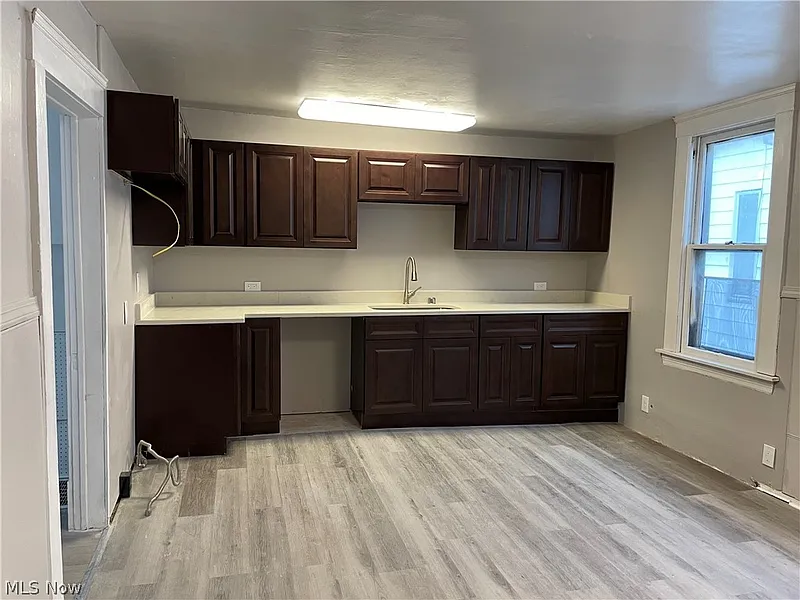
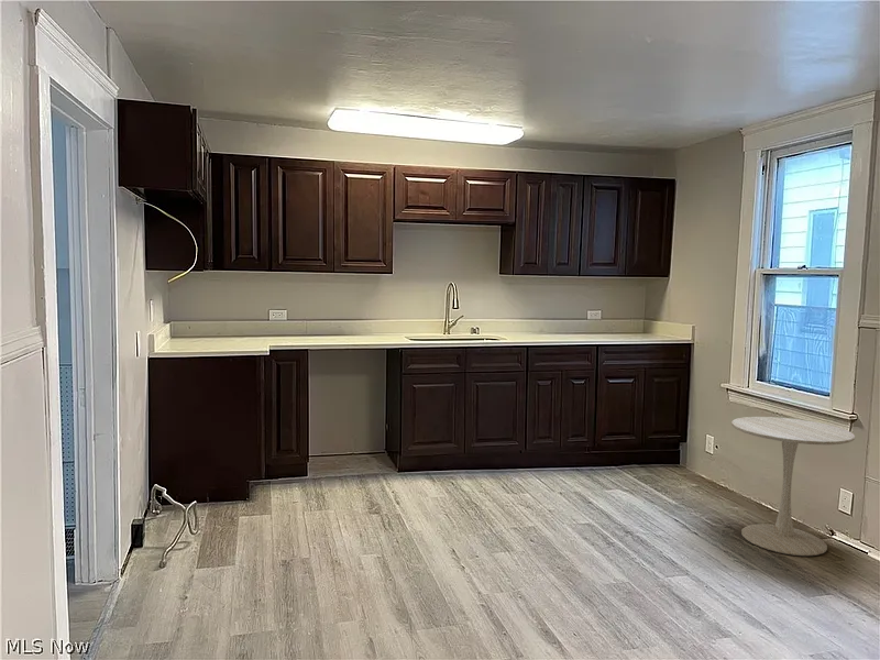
+ side table [730,416,856,557]
